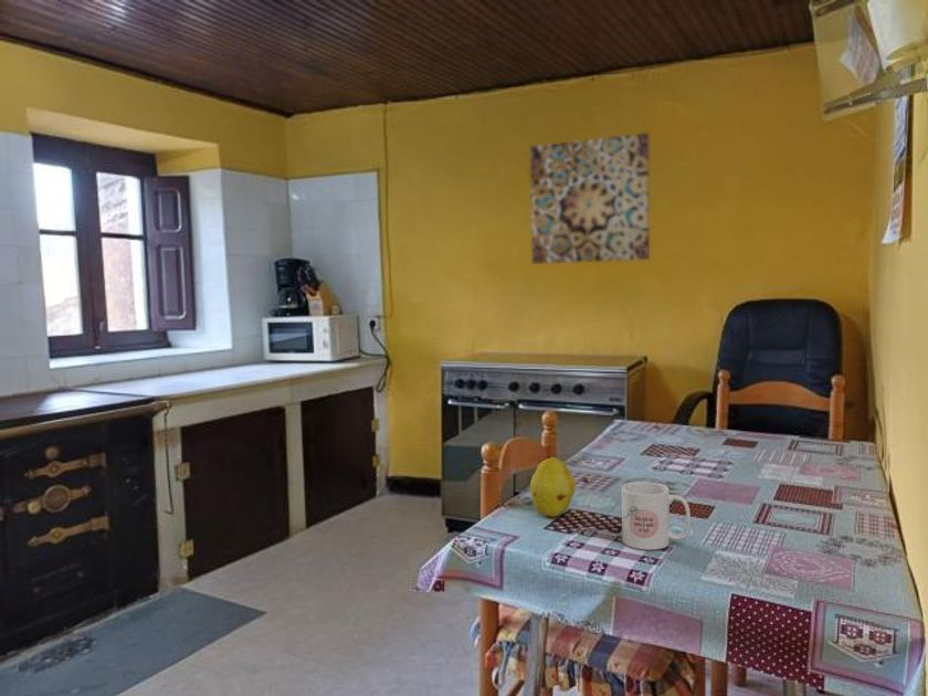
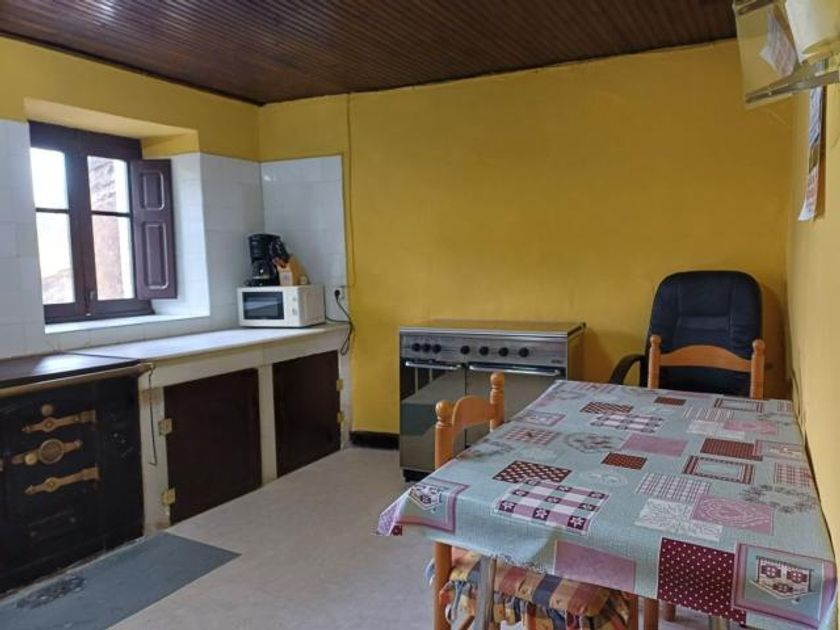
- fruit [529,454,577,518]
- wall art [529,131,651,265]
- mug [621,481,692,551]
